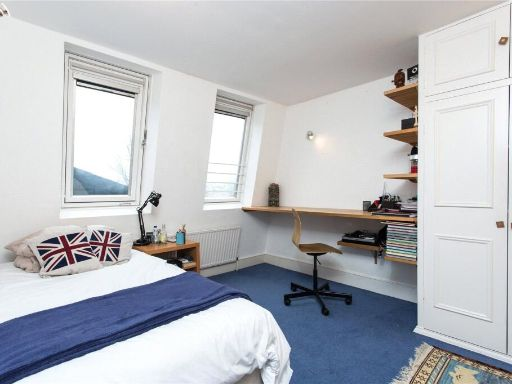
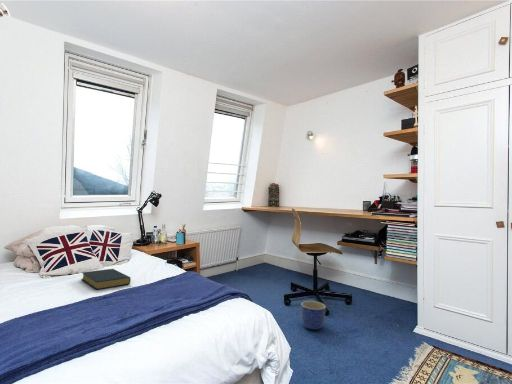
+ hardback book [80,268,132,291]
+ planter [300,300,327,331]
